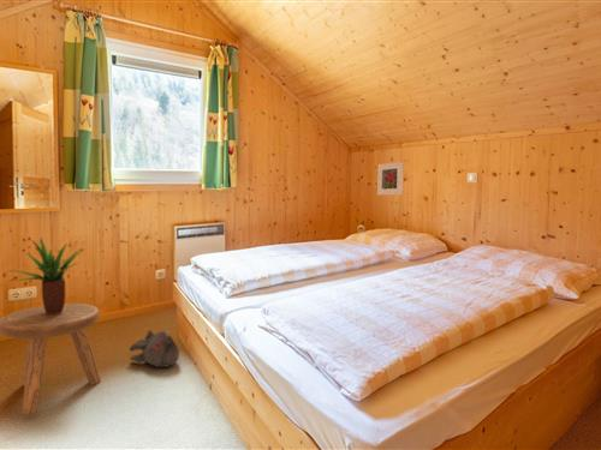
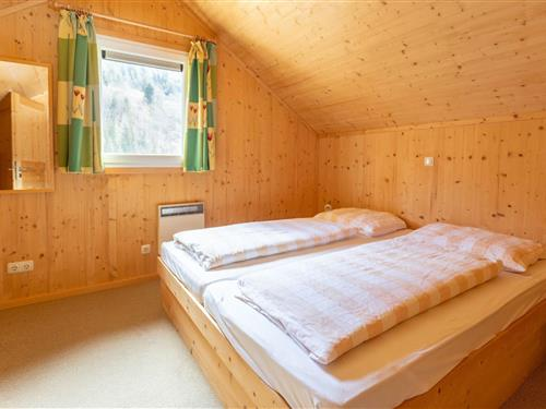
- plush toy [129,328,180,368]
- potted plant [8,236,84,314]
- stool [0,302,102,416]
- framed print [376,161,404,196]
